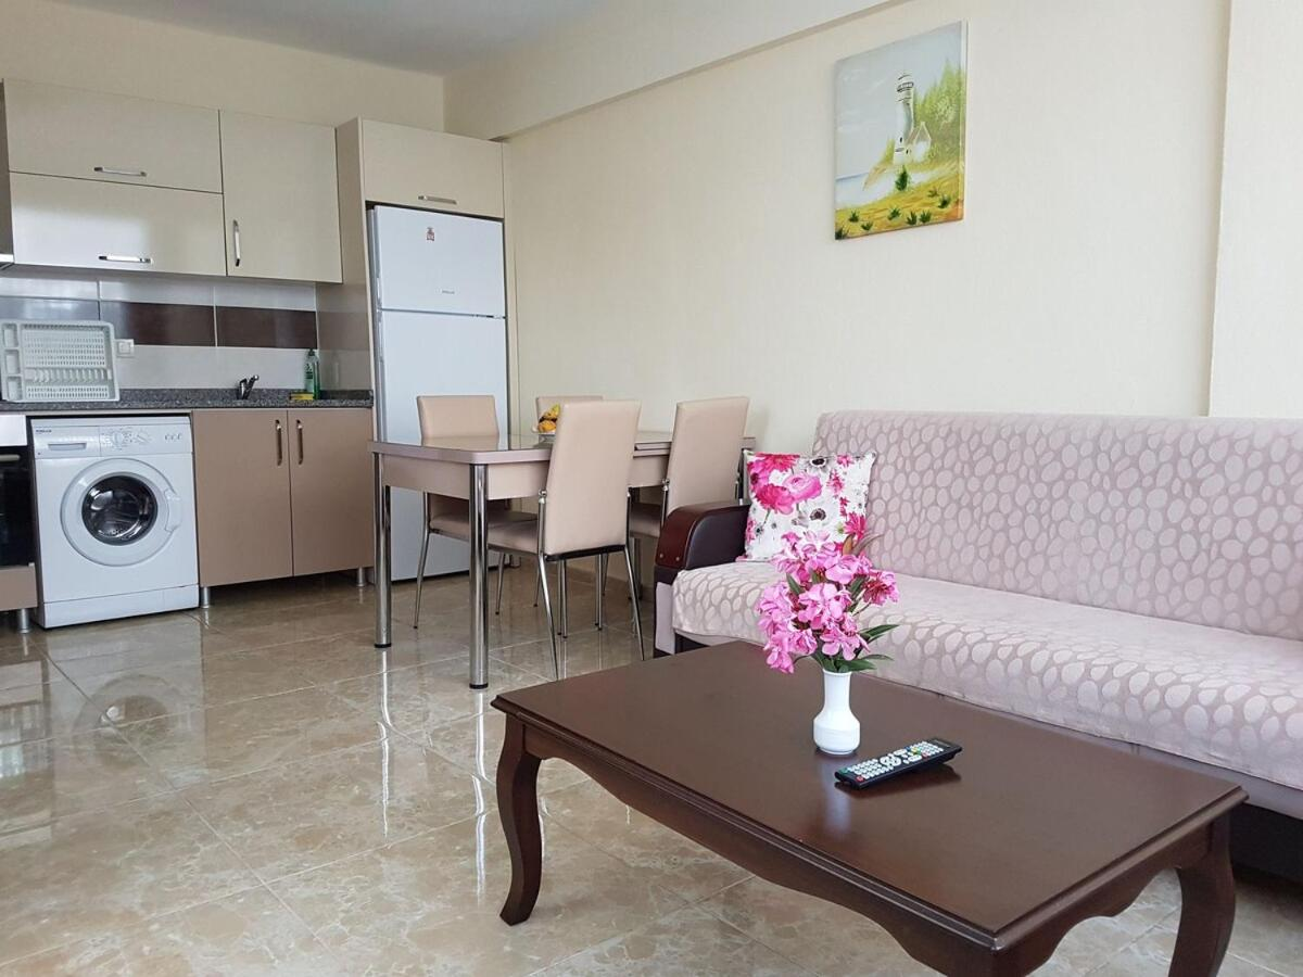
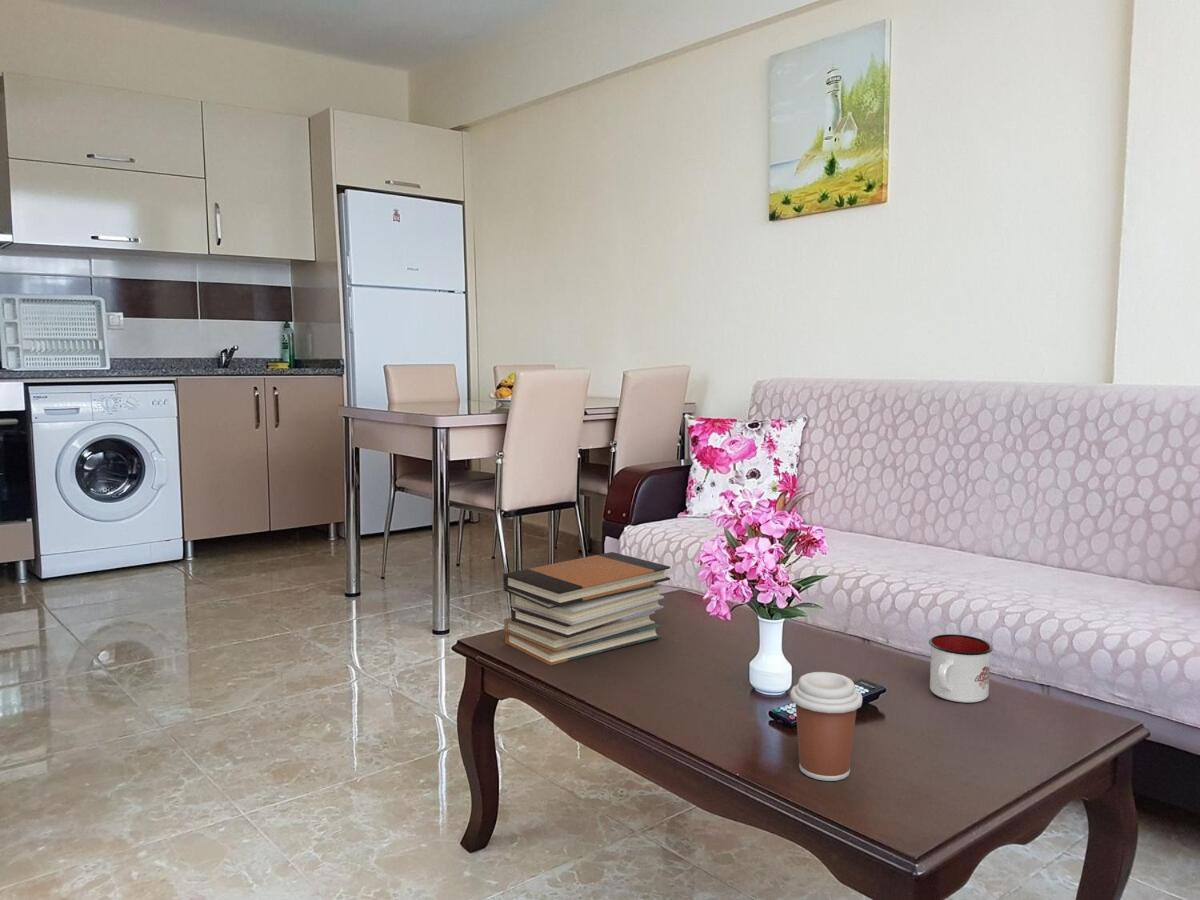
+ coffee cup [789,671,864,782]
+ book stack [502,551,671,667]
+ mug [928,633,994,704]
